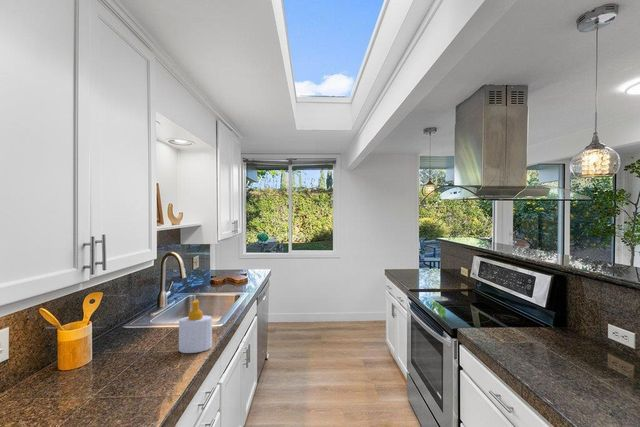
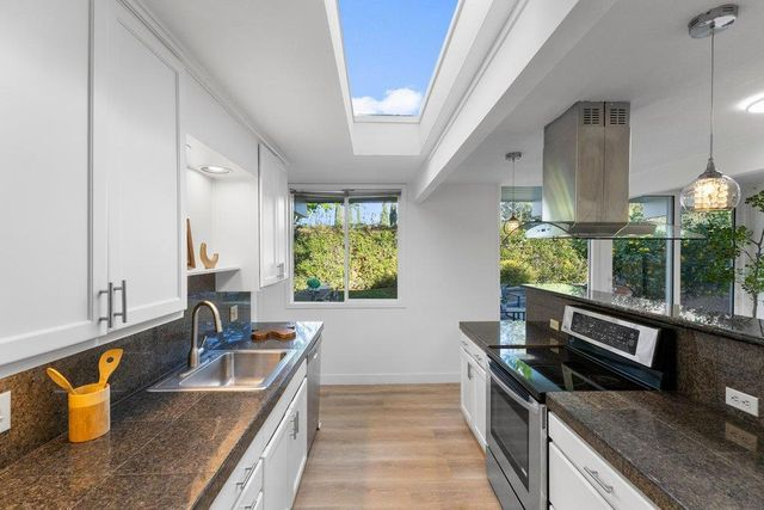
- soap bottle [178,298,213,354]
